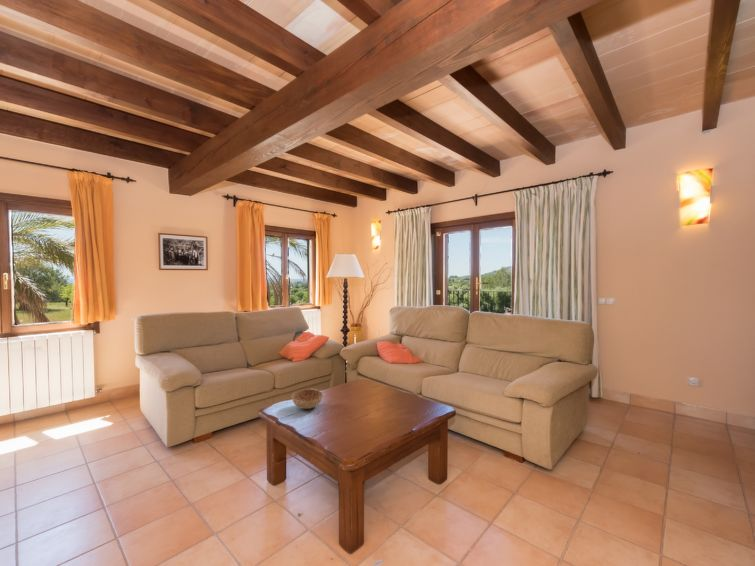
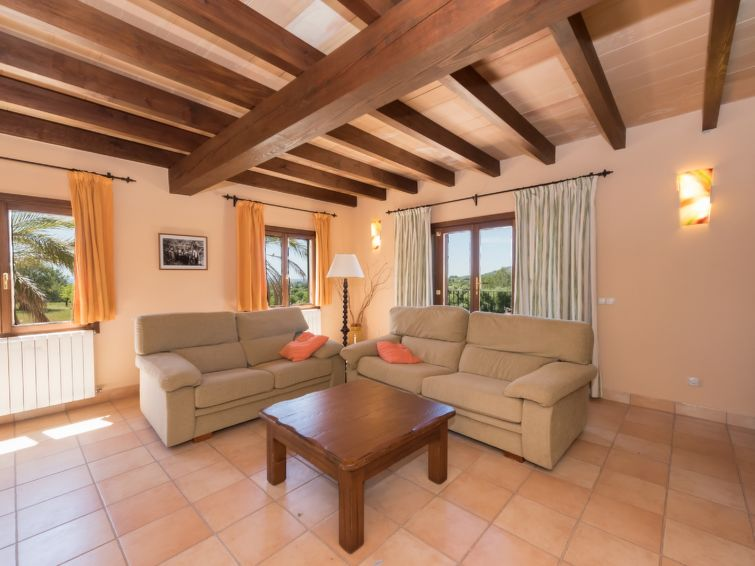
- decorative bowl [290,387,324,410]
